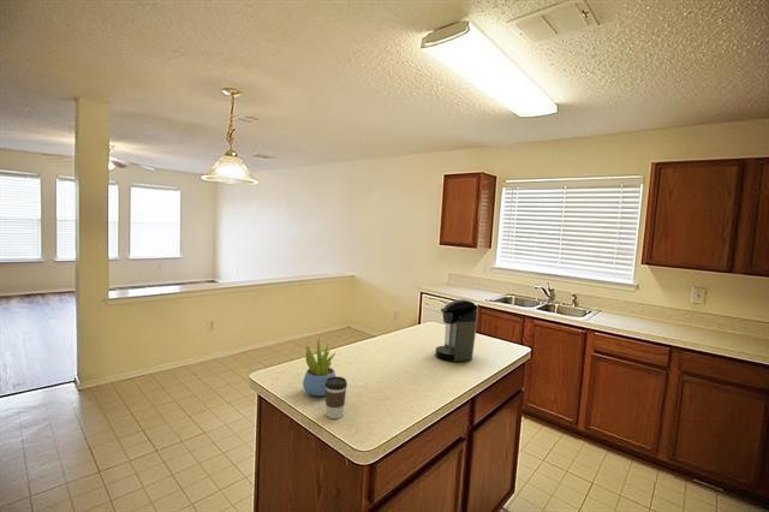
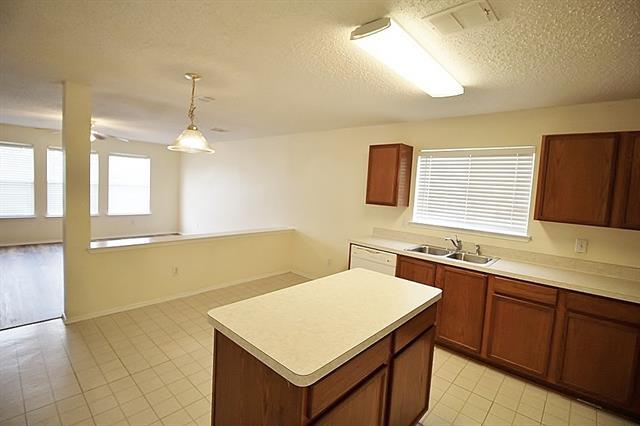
- succulent plant [302,338,338,398]
- coffee maker [434,298,479,363]
- coffee cup [324,375,348,419]
